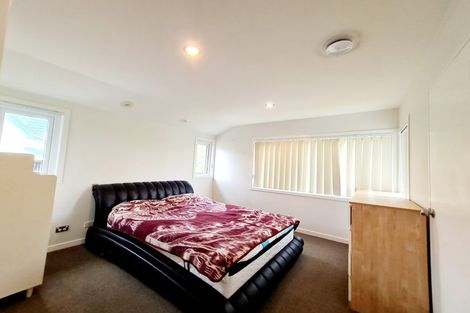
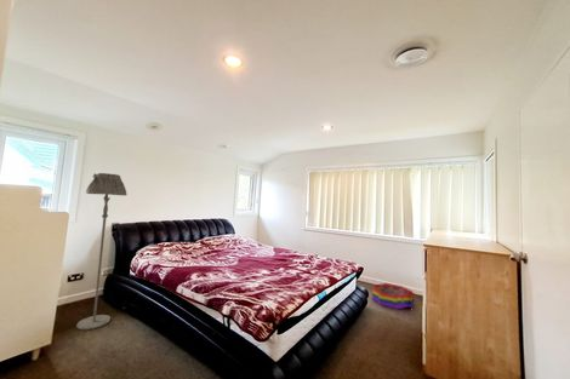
+ floor lamp [75,172,127,331]
+ storage bin [371,282,415,310]
